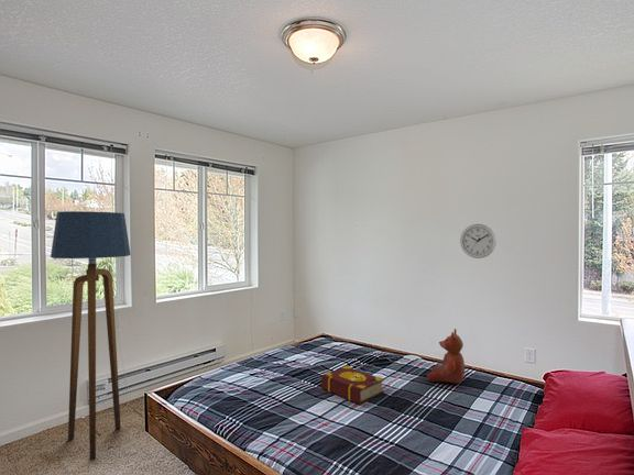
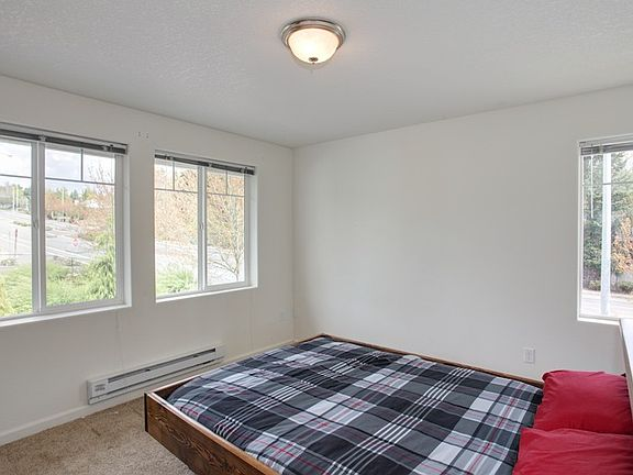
- book [320,365,385,406]
- floor lamp [50,210,132,462]
- wall clock [459,223,498,259]
- stuffed bear [426,328,466,385]
